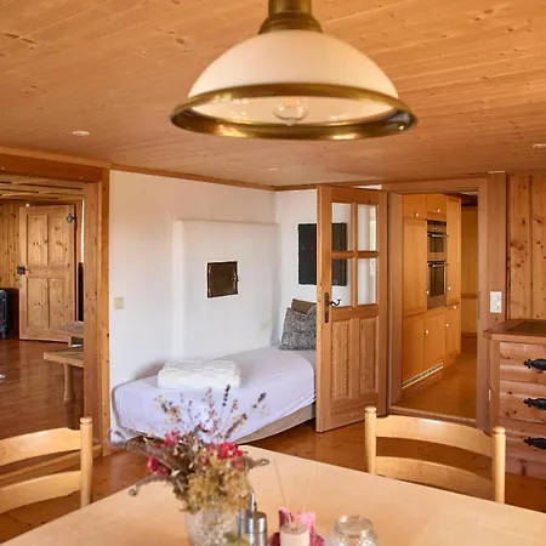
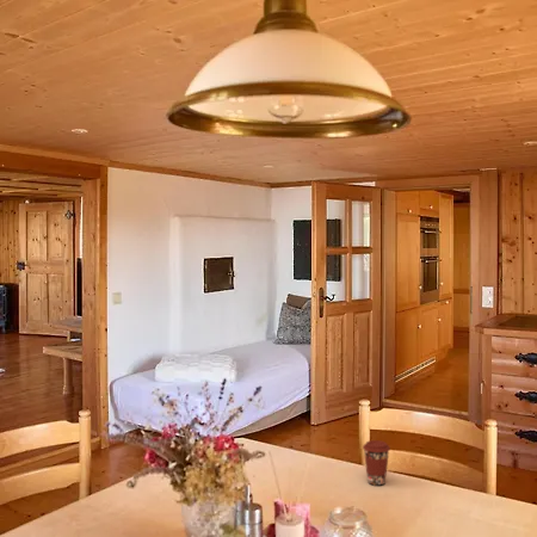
+ coffee cup [362,439,391,487]
